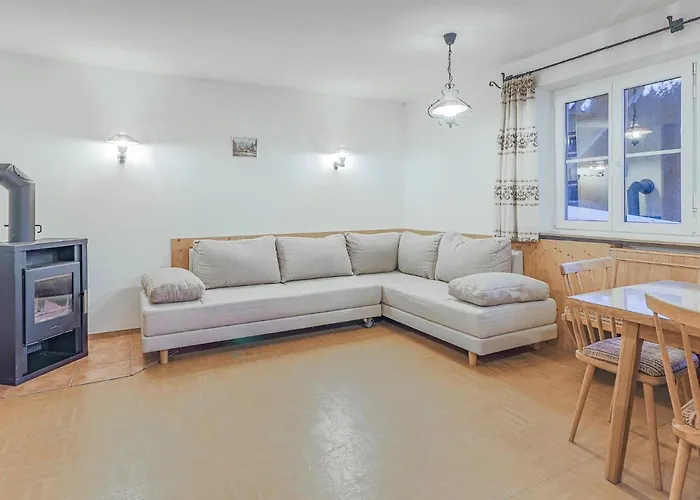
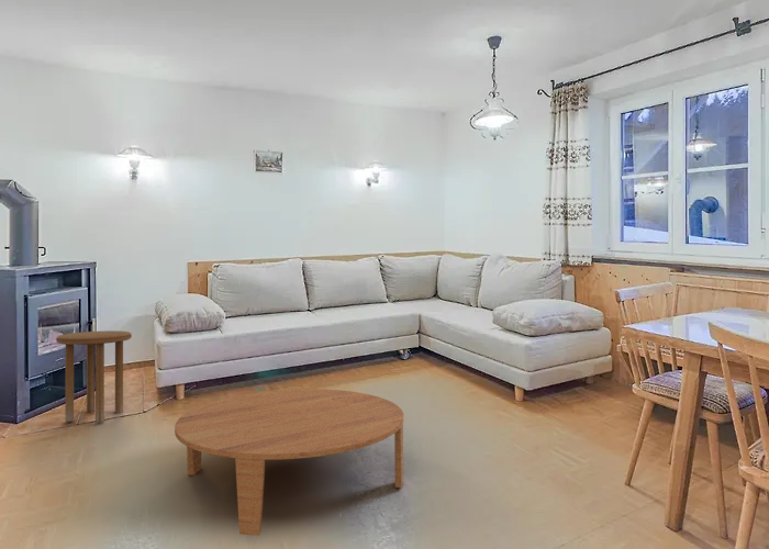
+ side table [55,329,133,424]
+ coffee table [174,388,404,537]
